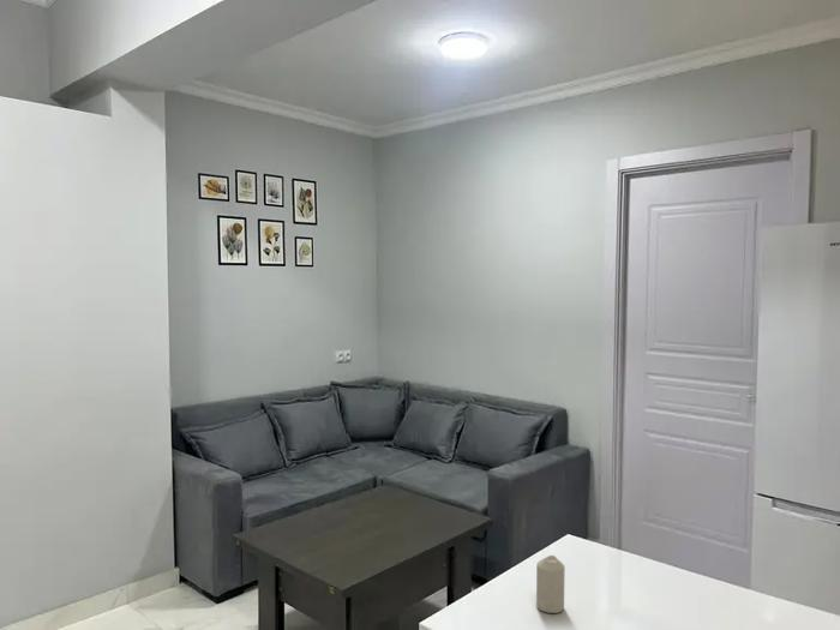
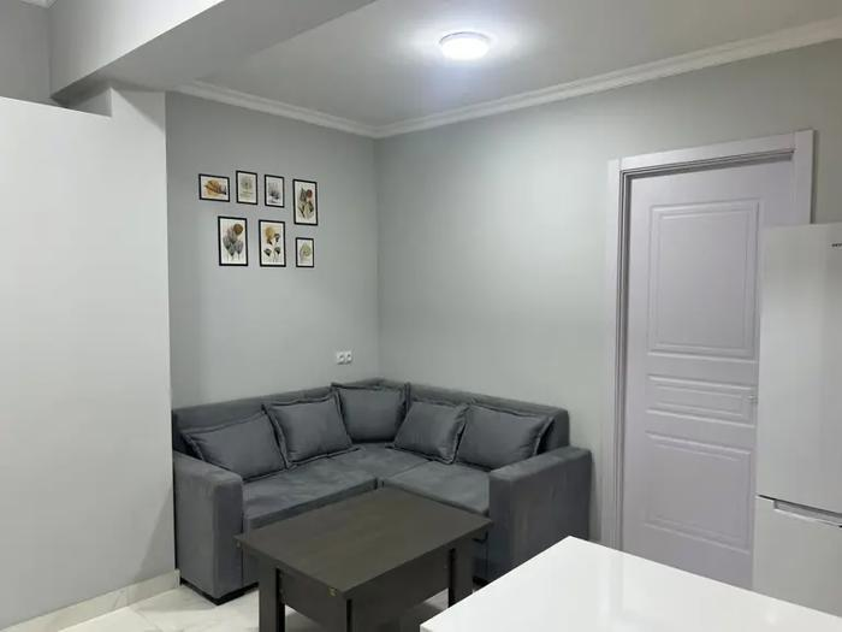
- candle [535,554,566,614]
